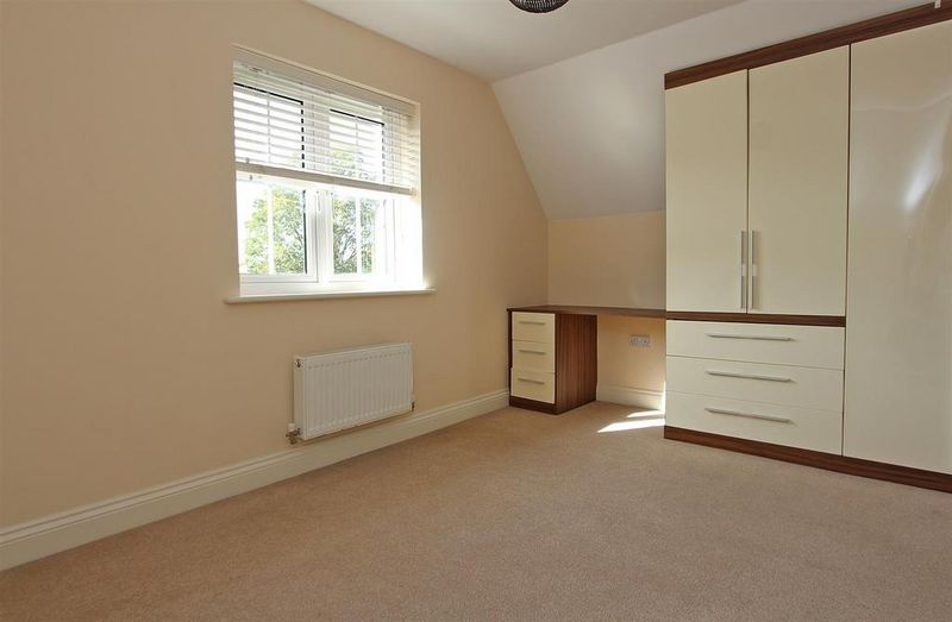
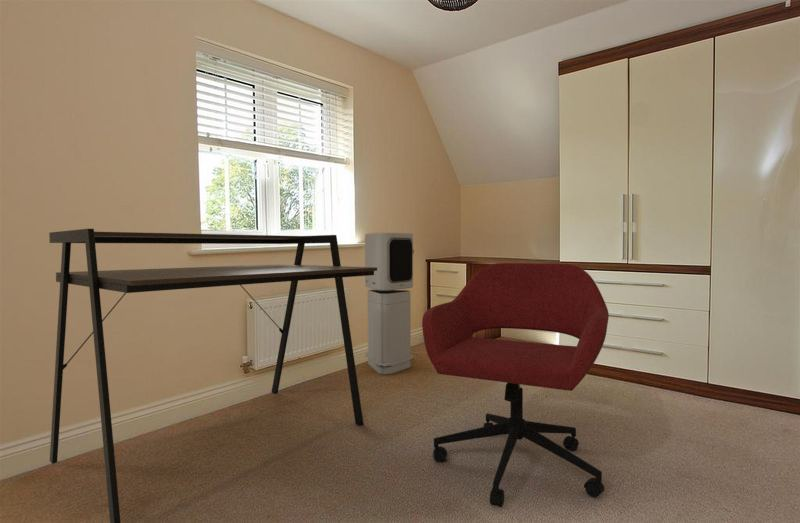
+ desk [48,228,377,523]
+ office chair [421,262,610,508]
+ air purifier [364,232,415,376]
